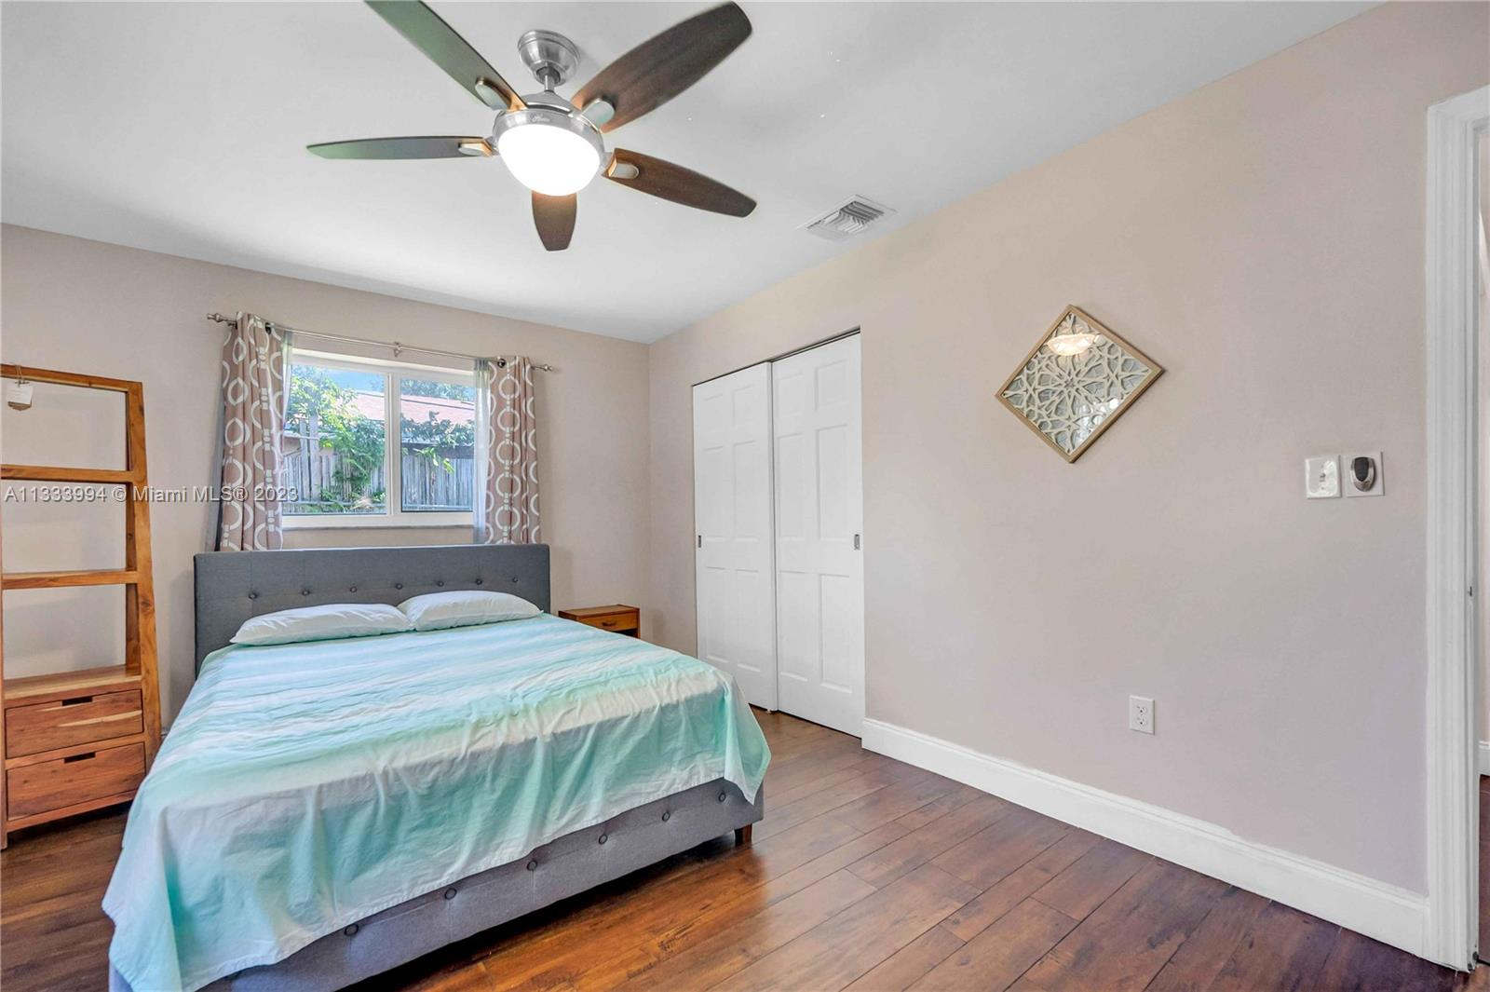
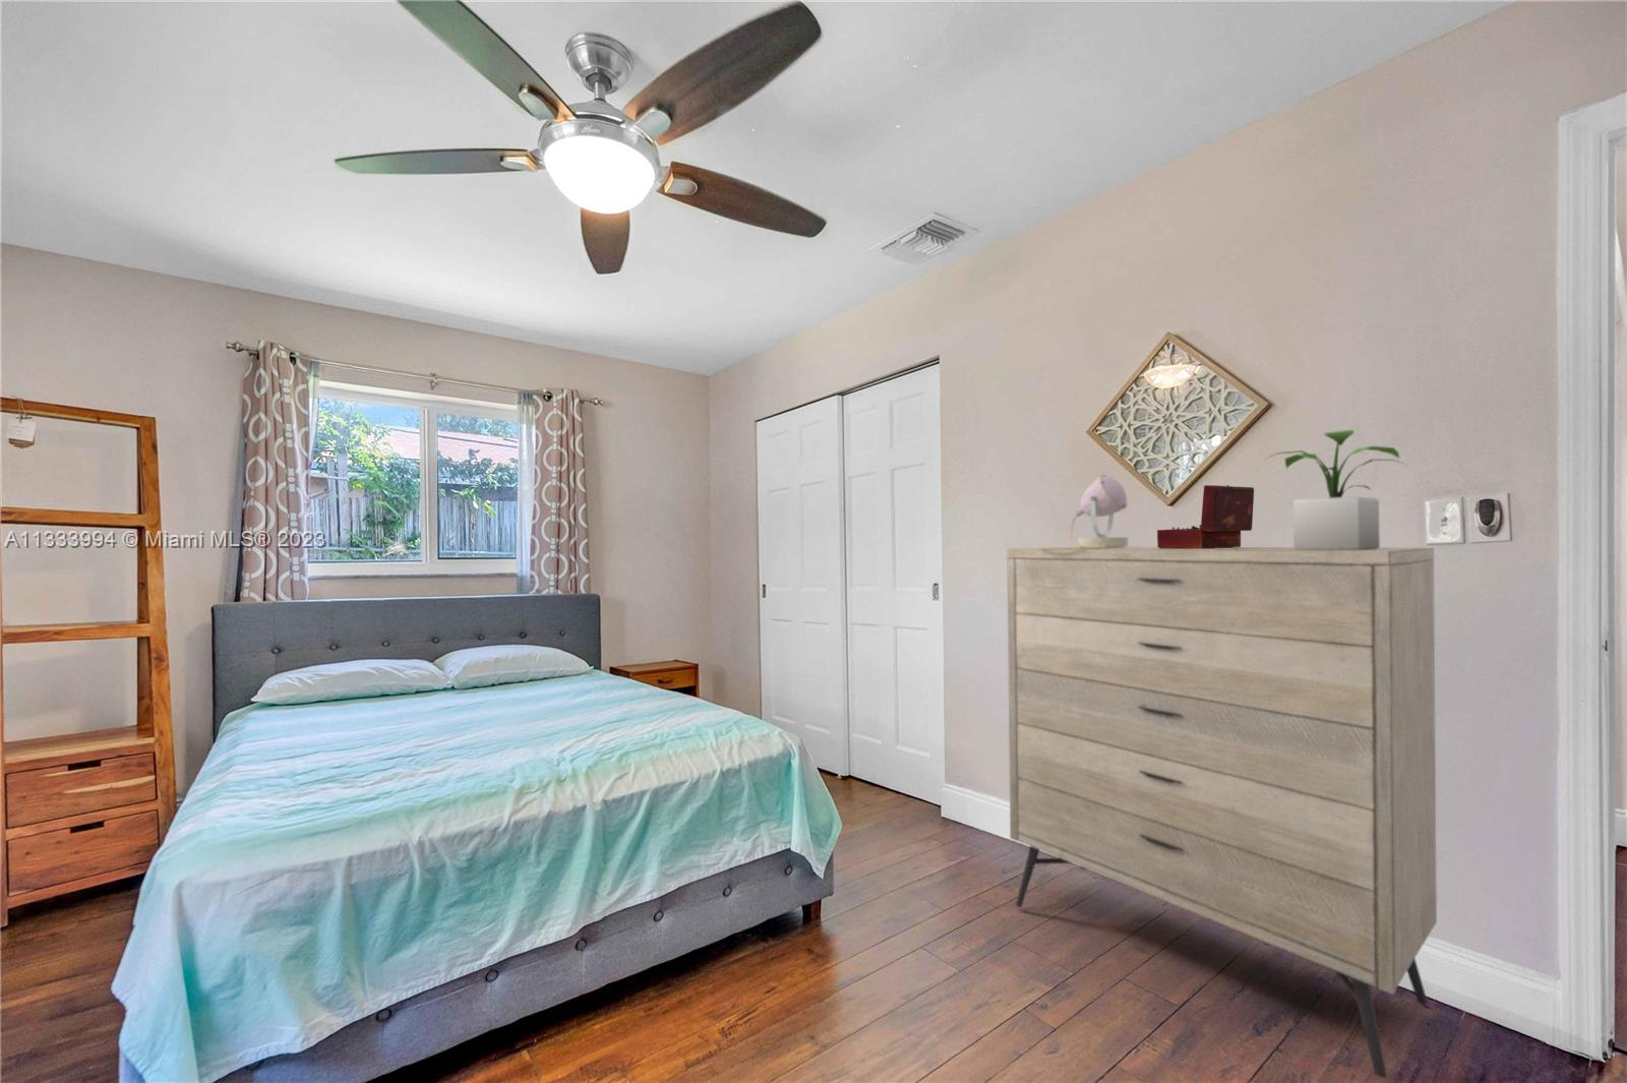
+ wooden box [1157,483,1255,549]
+ potted plant [1263,429,1408,550]
+ dresser [1006,546,1438,1079]
+ table lamp [1038,474,1129,549]
